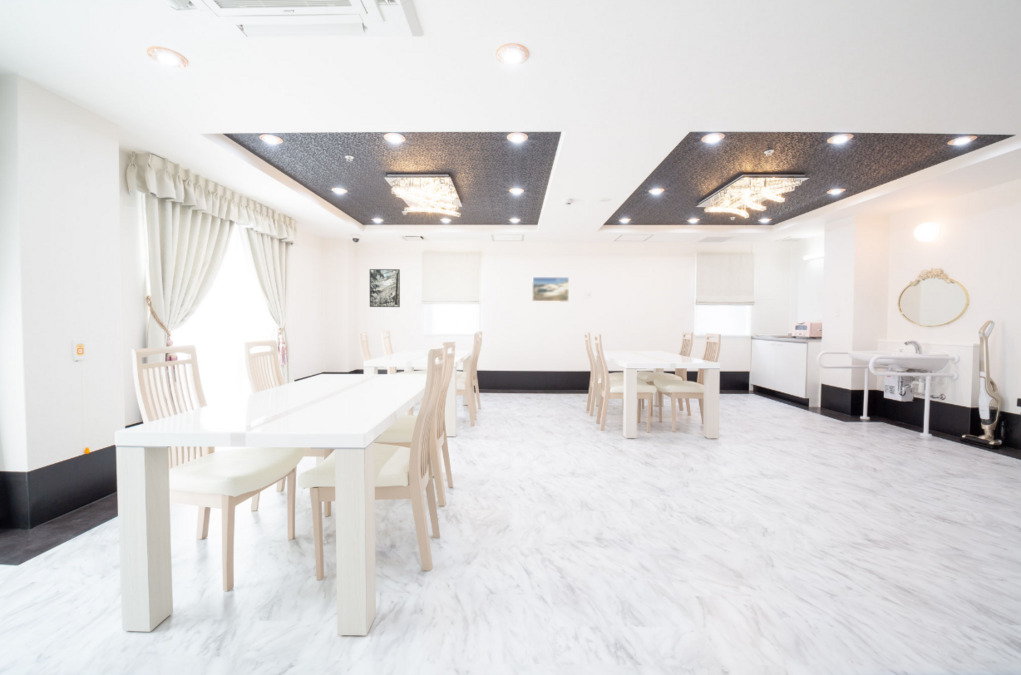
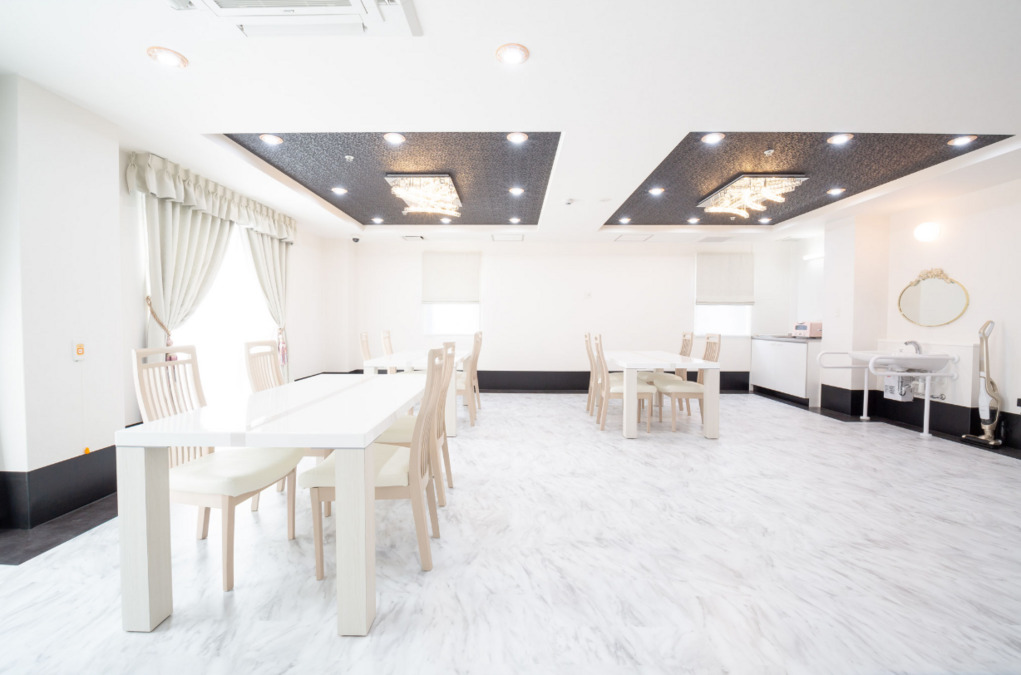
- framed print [369,268,401,308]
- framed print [531,276,570,303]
